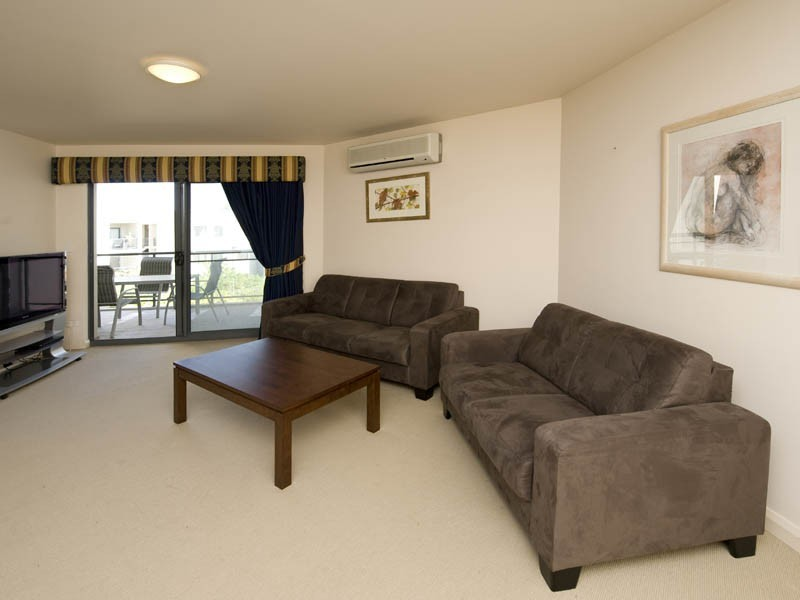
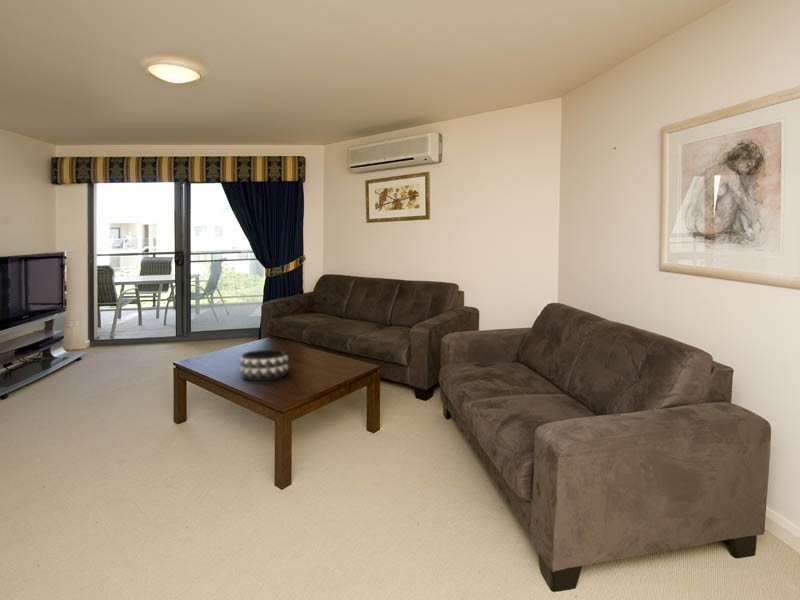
+ decorative bowl [238,349,290,381]
